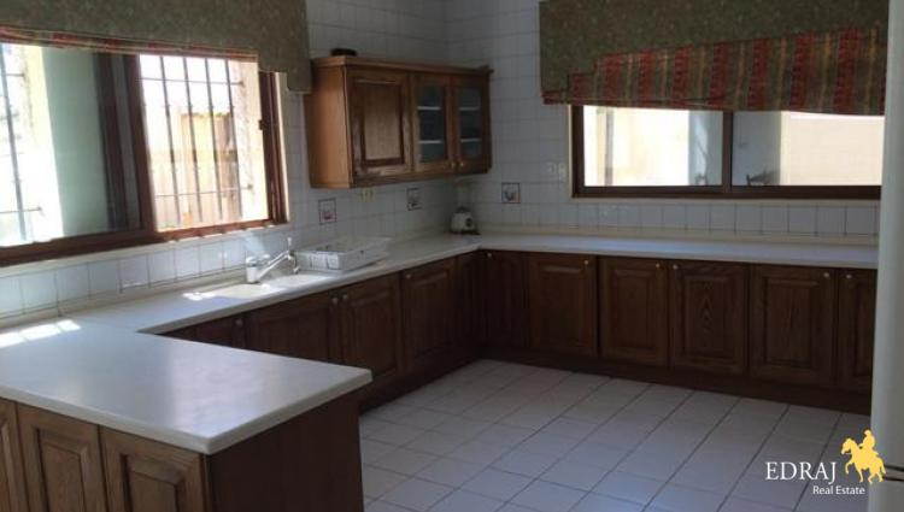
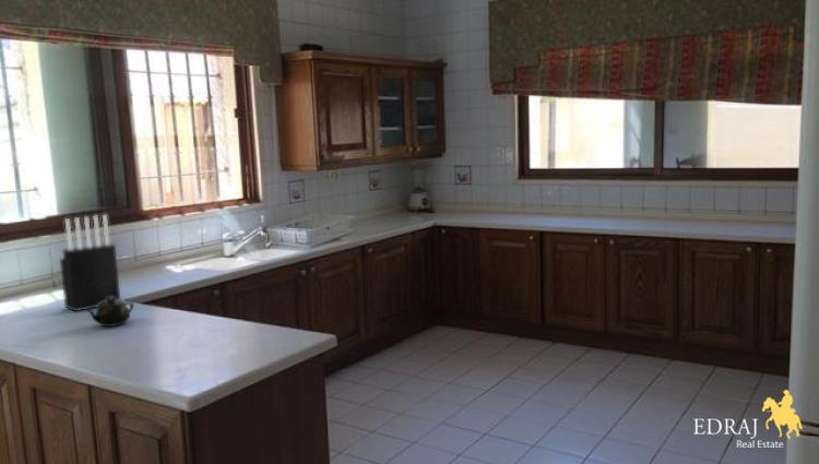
+ teapot [85,298,134,328]
+ knife block [59,214,122,312]
